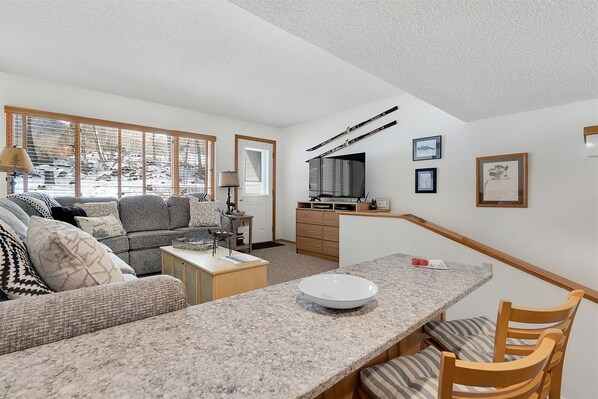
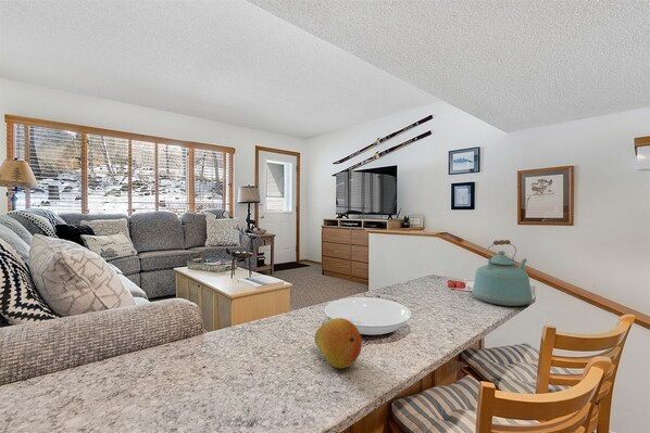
+ kettle [472,239,534,307]
+ fruit [314,317,363,369]
